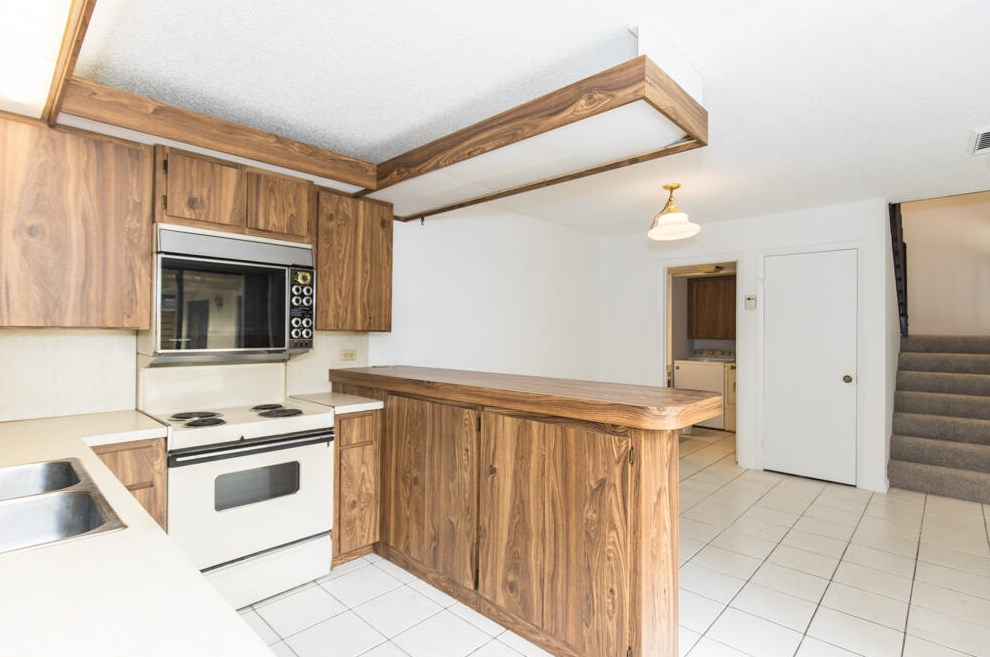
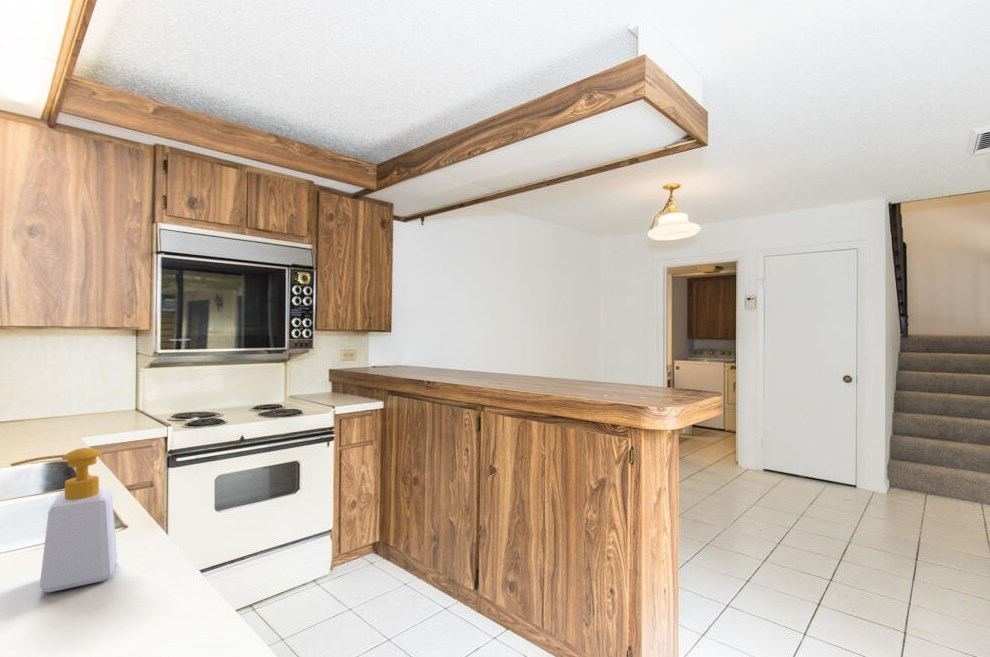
+ soap bottle [9,447,118,593]
